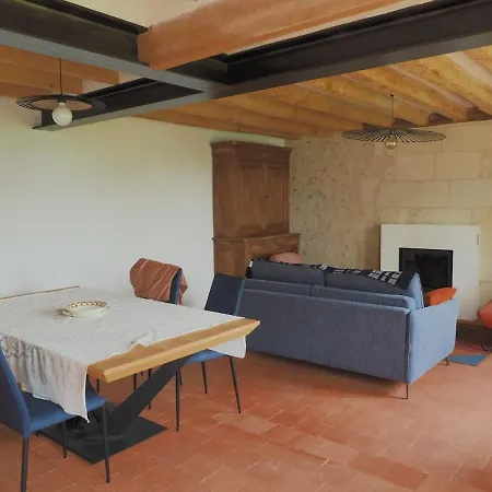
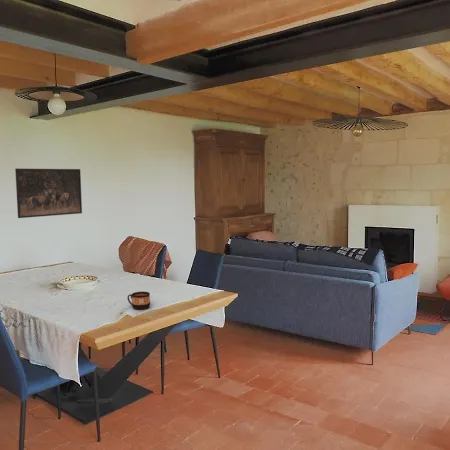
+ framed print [14,167,83,219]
+ cup [126,291,151,311]
